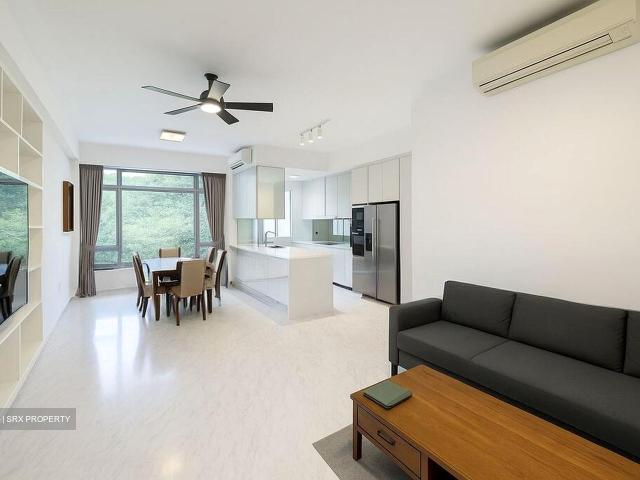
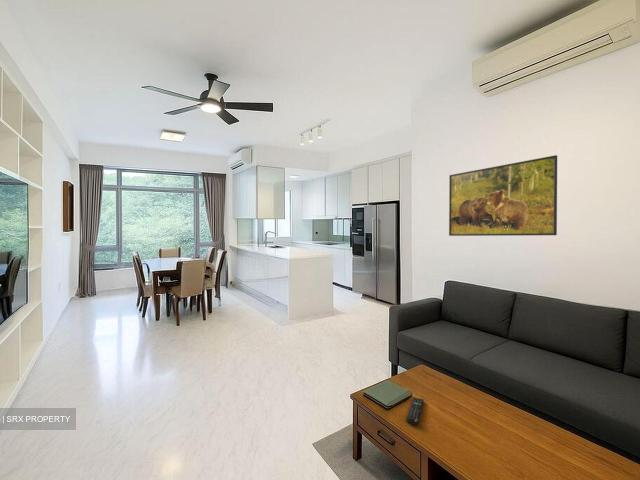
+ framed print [448,154,558,237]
+ remote control [405,396,425,426]
